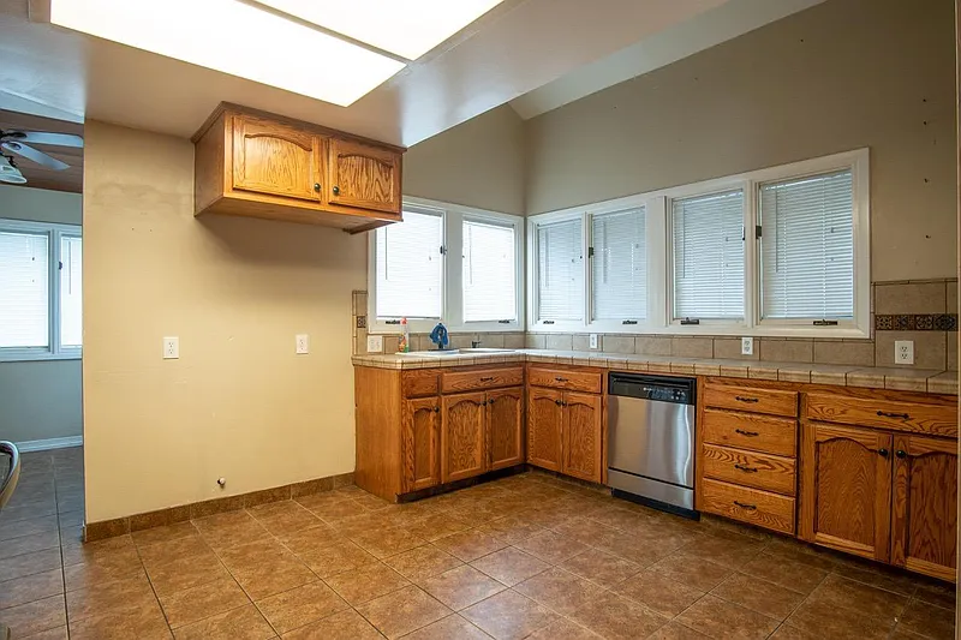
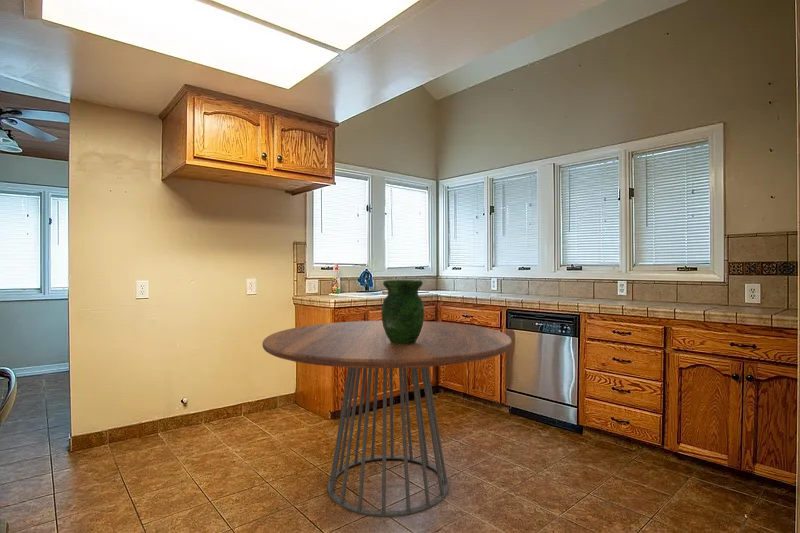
+ dining table [261,320,513,517]
+ vase [380,279,425,345]
